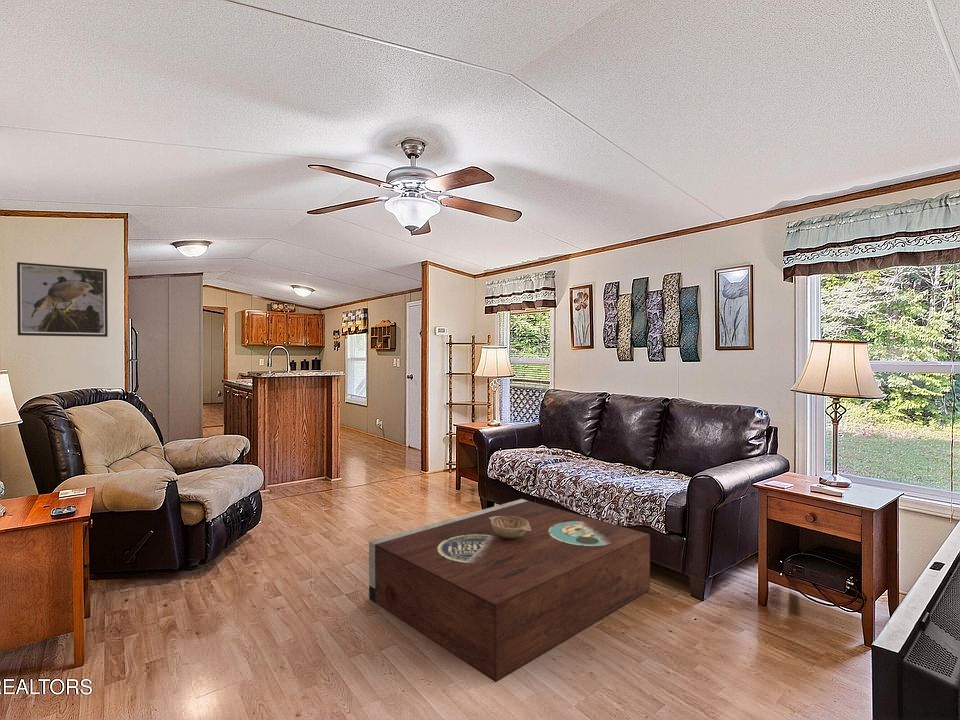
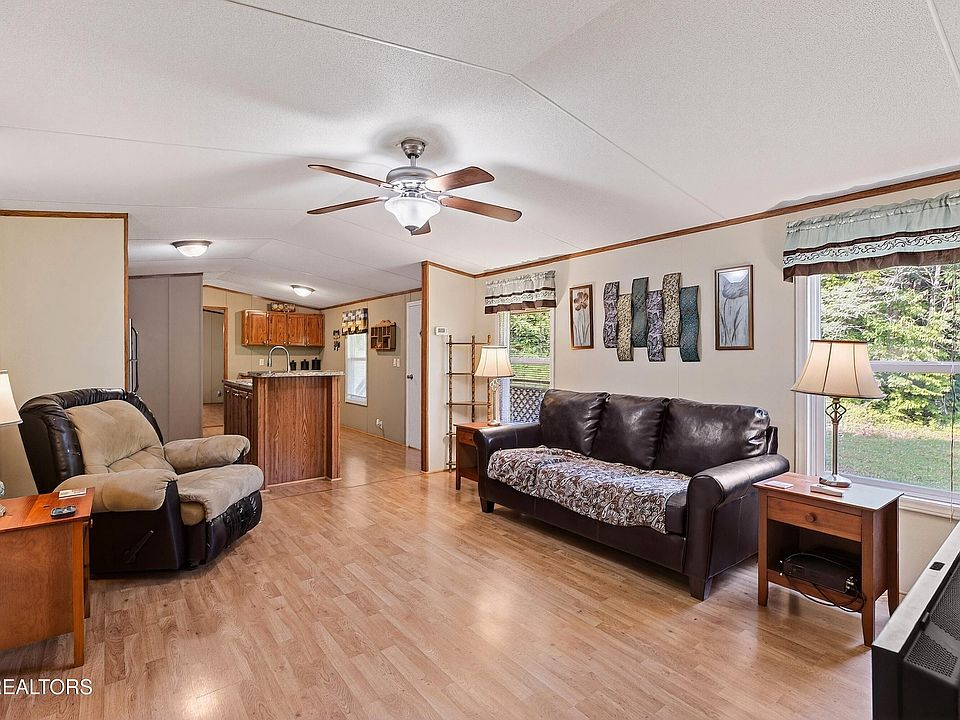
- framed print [16,261,109,338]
- decorative bowl [489,516,531,539]
- stereo [368,498,651,683]
